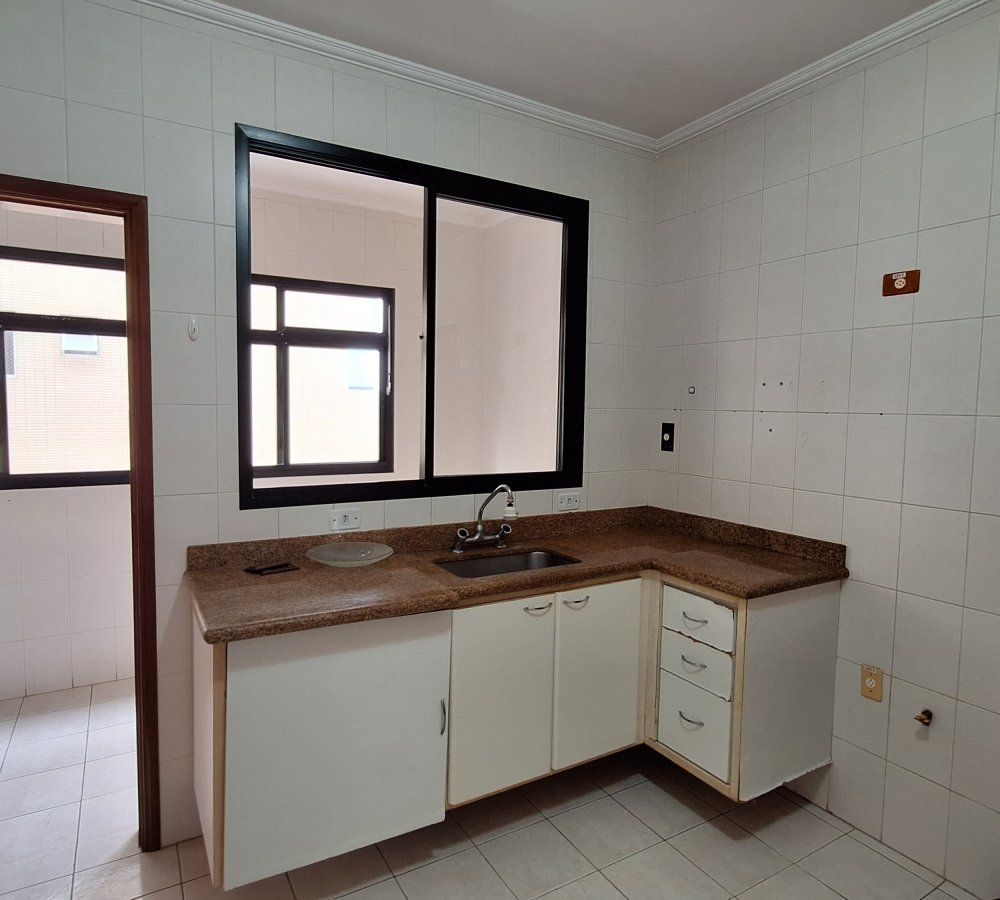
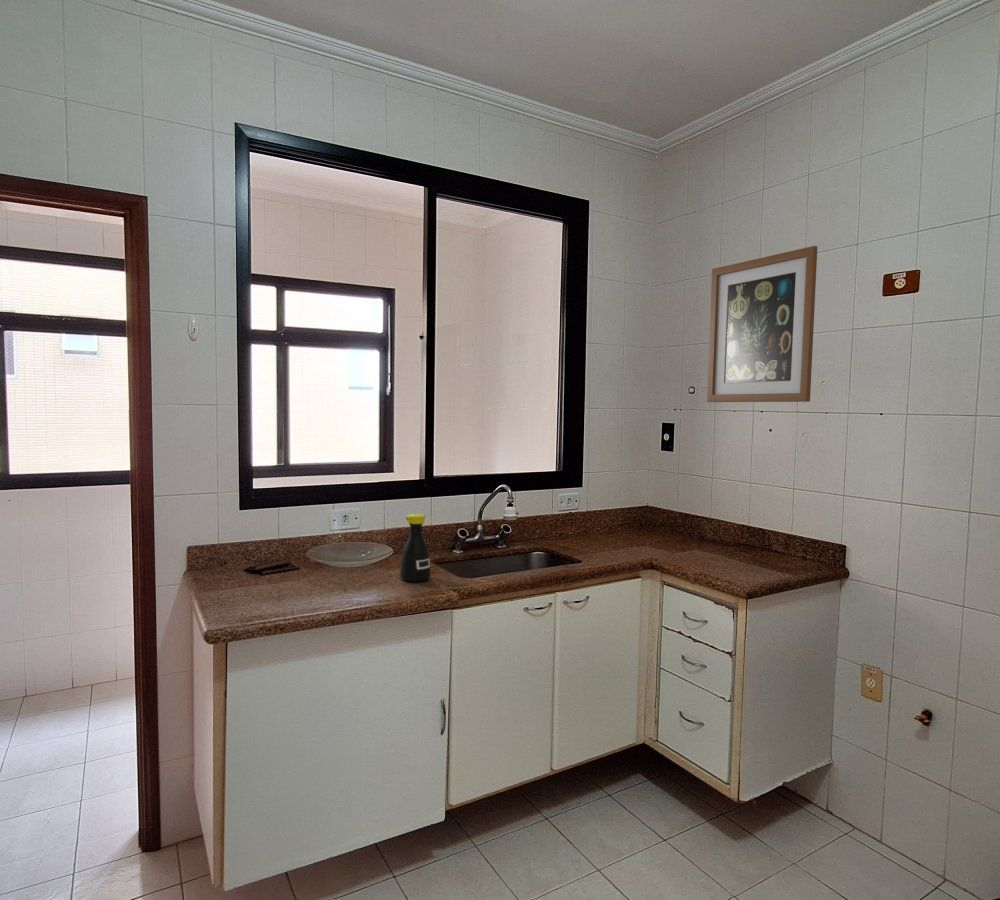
+ wall art [706,245,818,403]
+ bottle [399,513,432,583]
